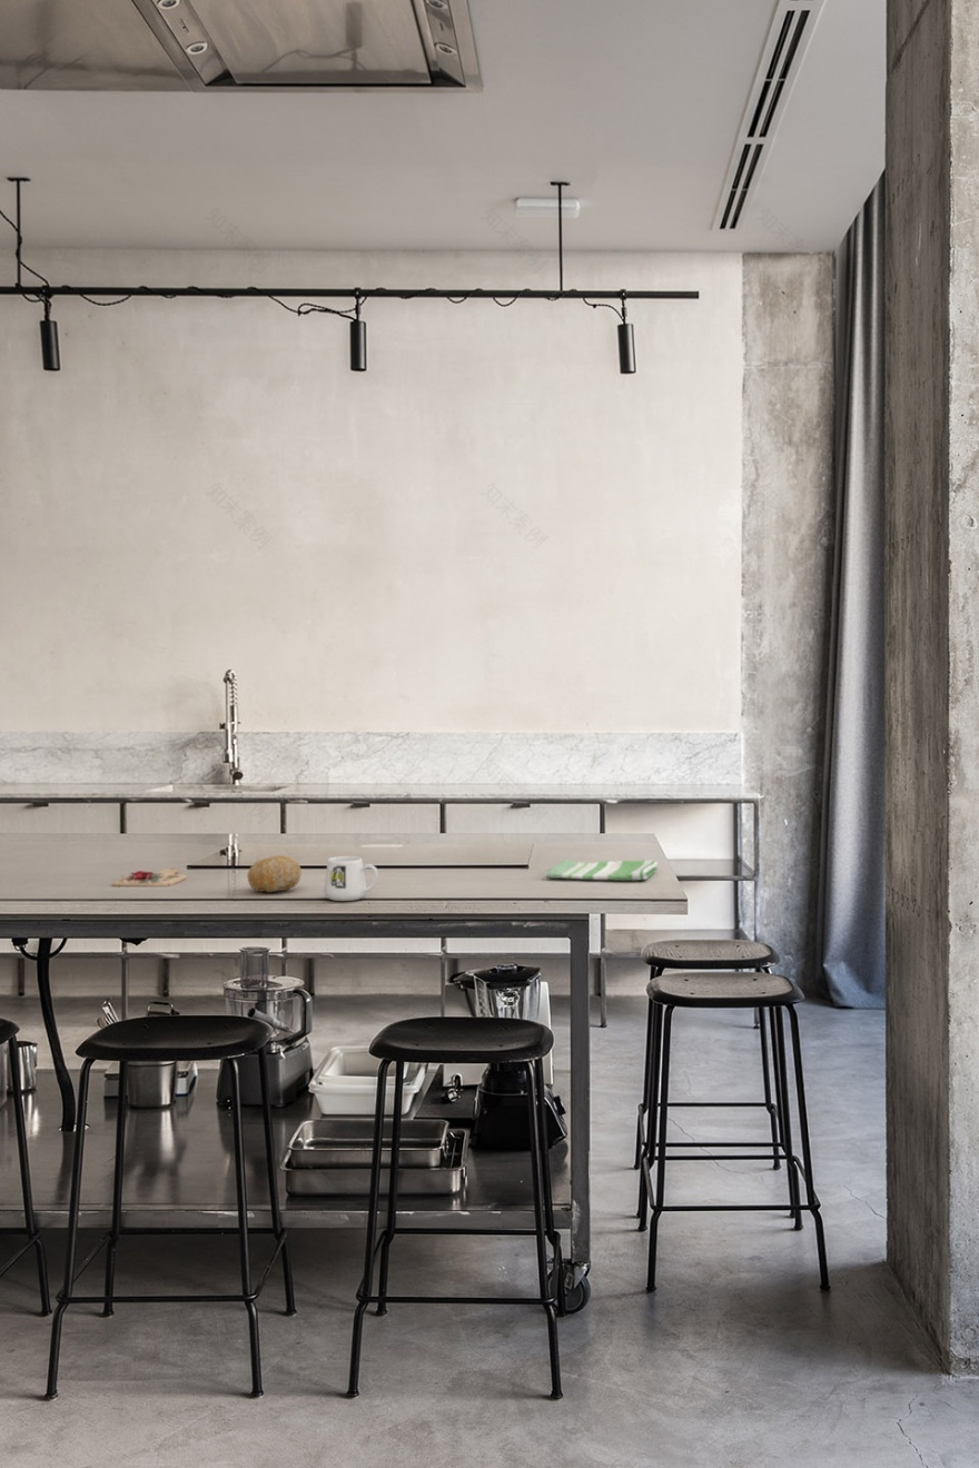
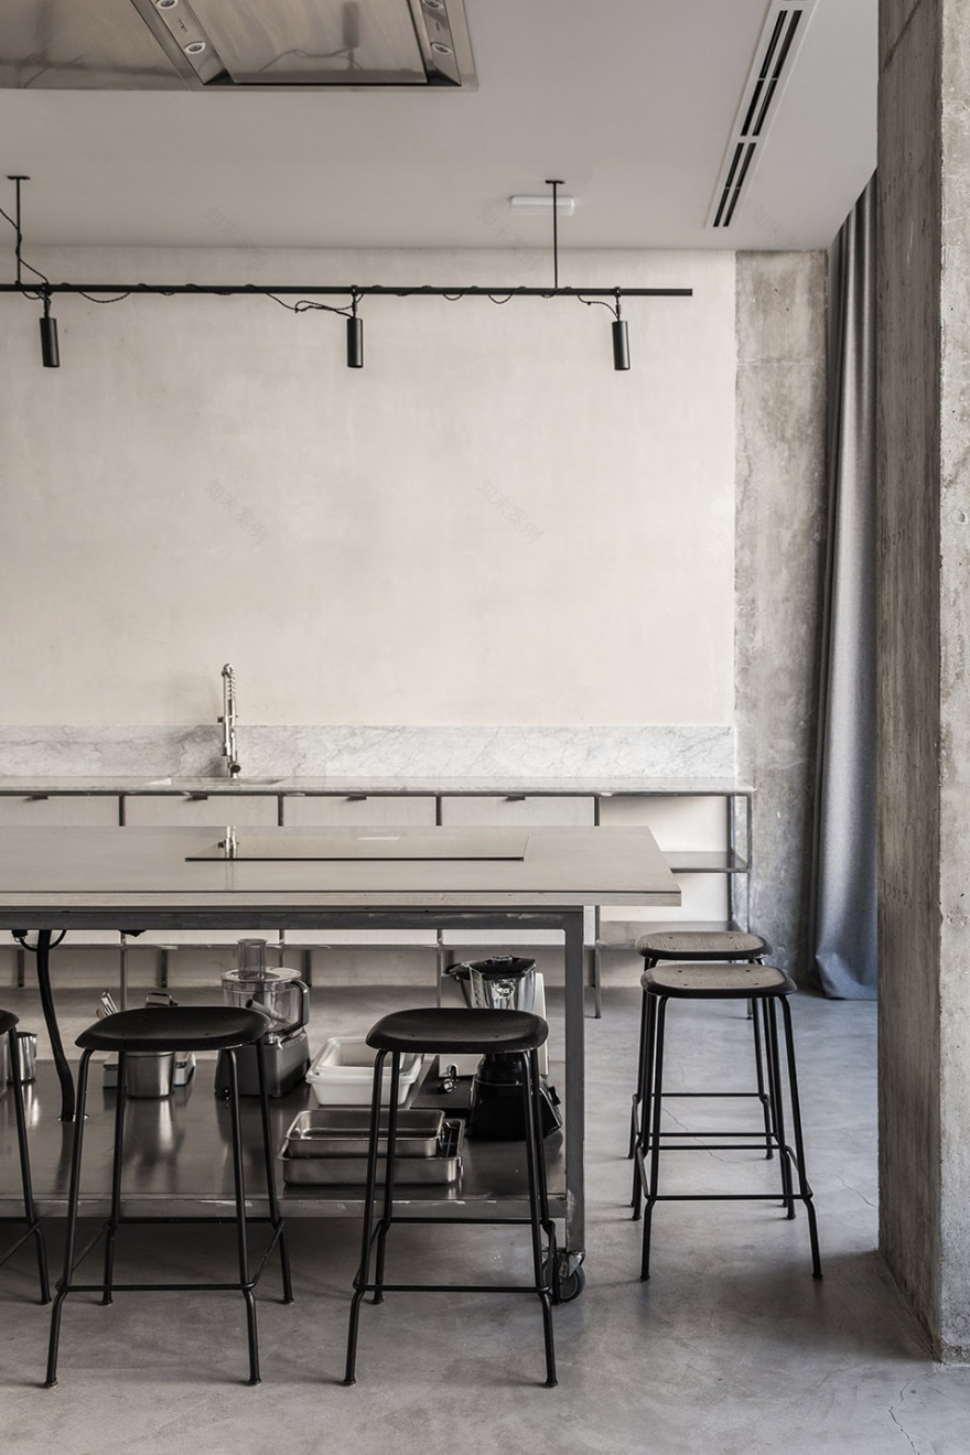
- cutting board [112,867,188,887]
- mug [324,855,379,902]
- dish towel [545,859,660,882]
- fruit [246,854,301,893]
